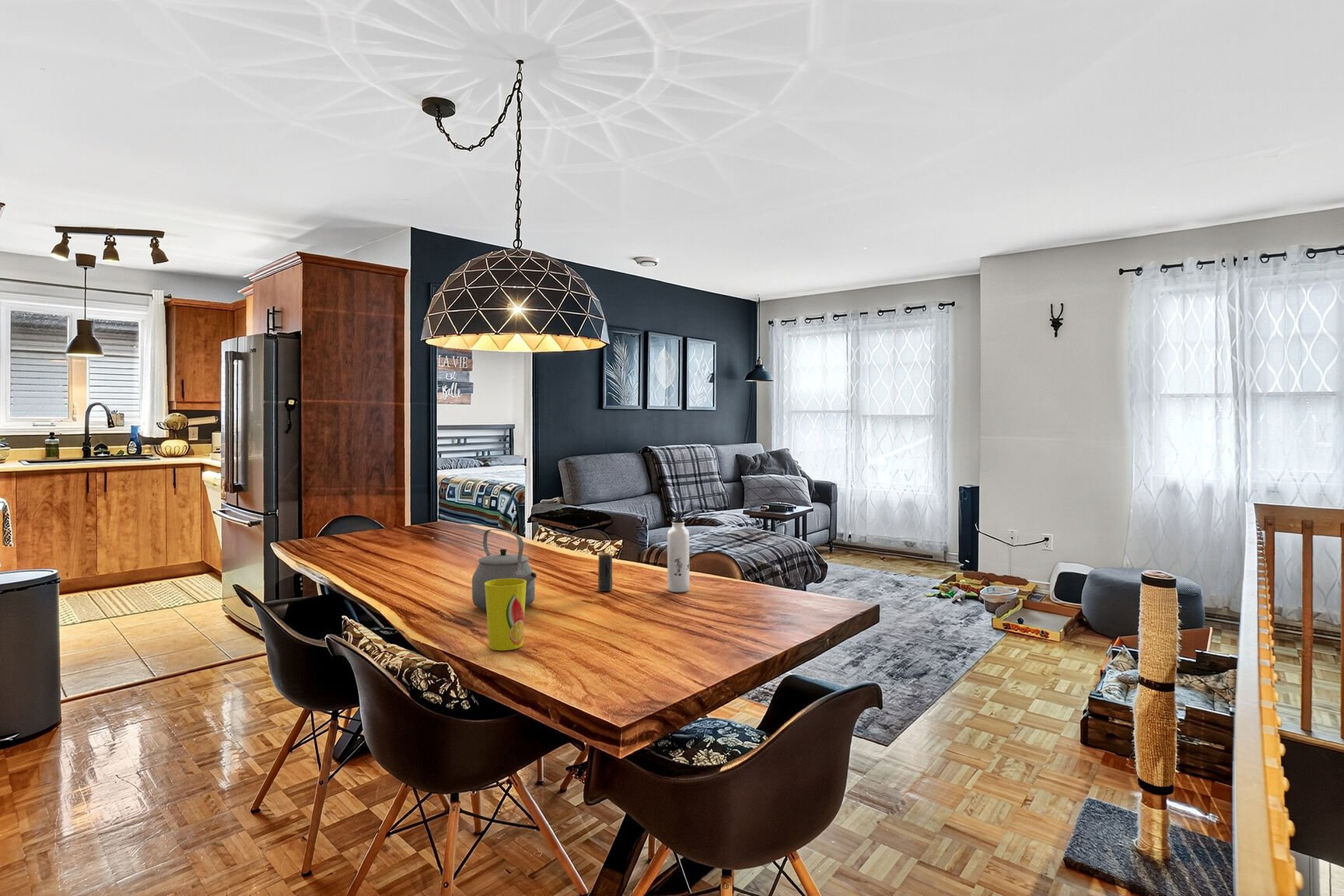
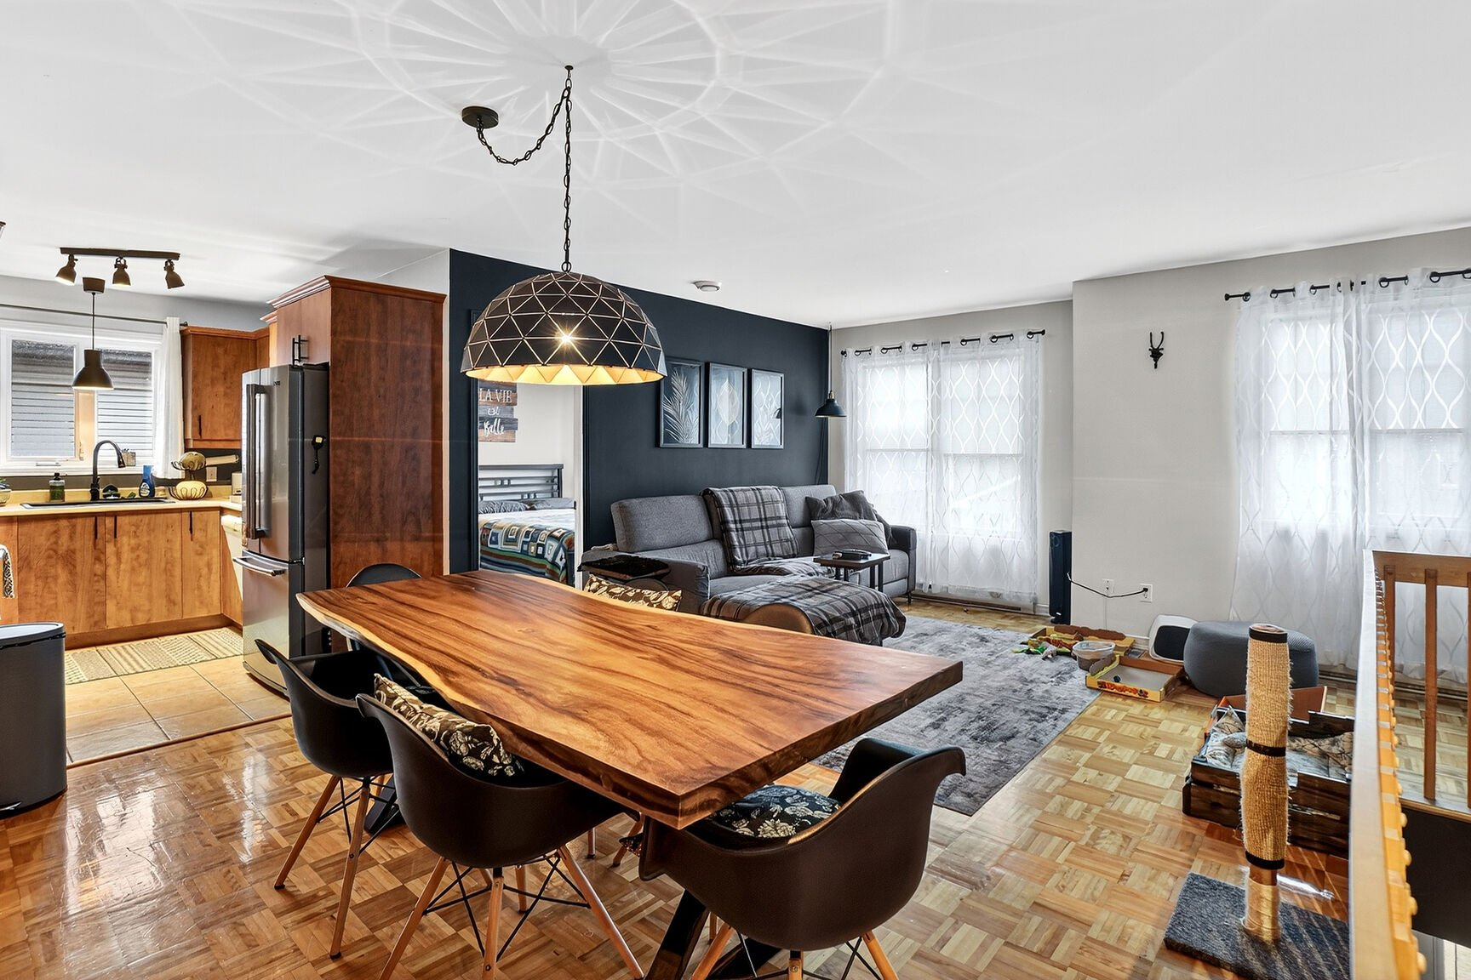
- water bottle [667,510,690,593]
- cup [485,579,527,651]
- candle [597,552,613,592]
- tea kettle [471,528,537,611]
